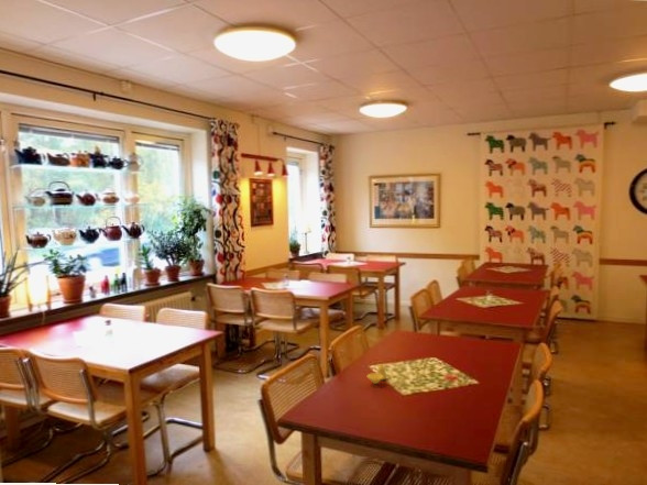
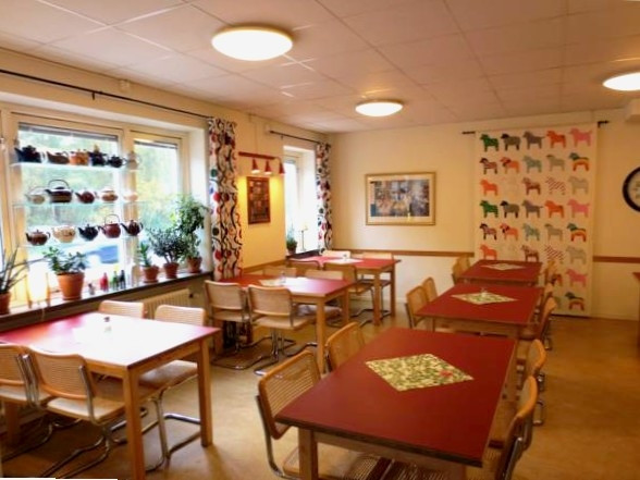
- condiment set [366,363,387,385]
